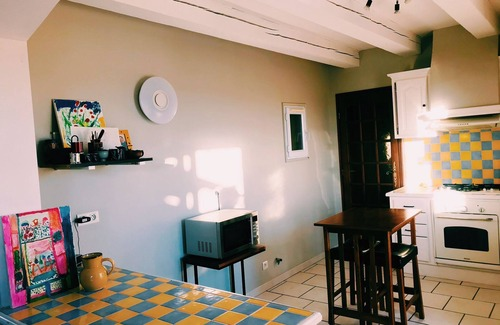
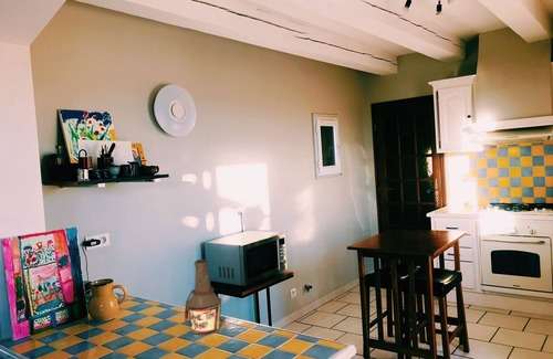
+ bottle [184,258,223,336]
